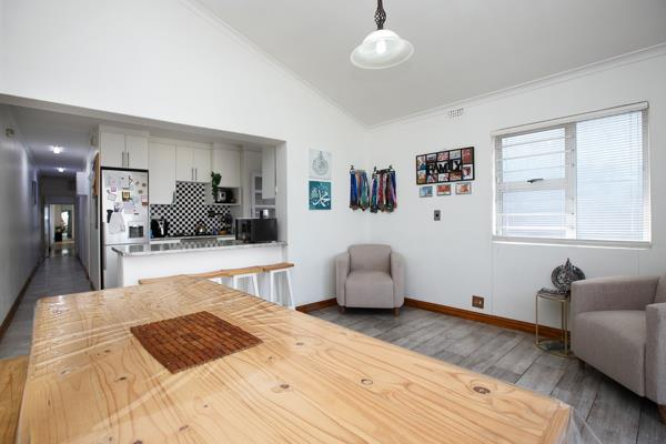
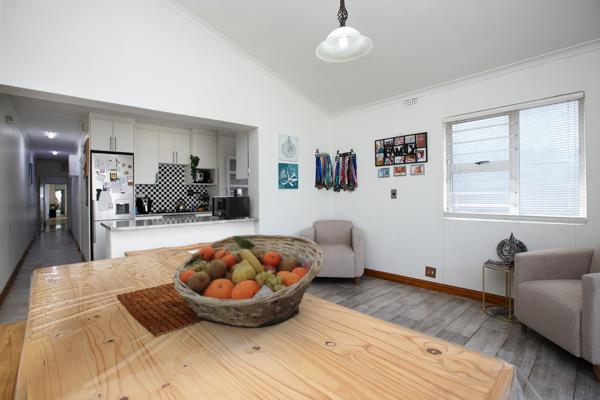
+ fruit basket [171,234,324,328]
